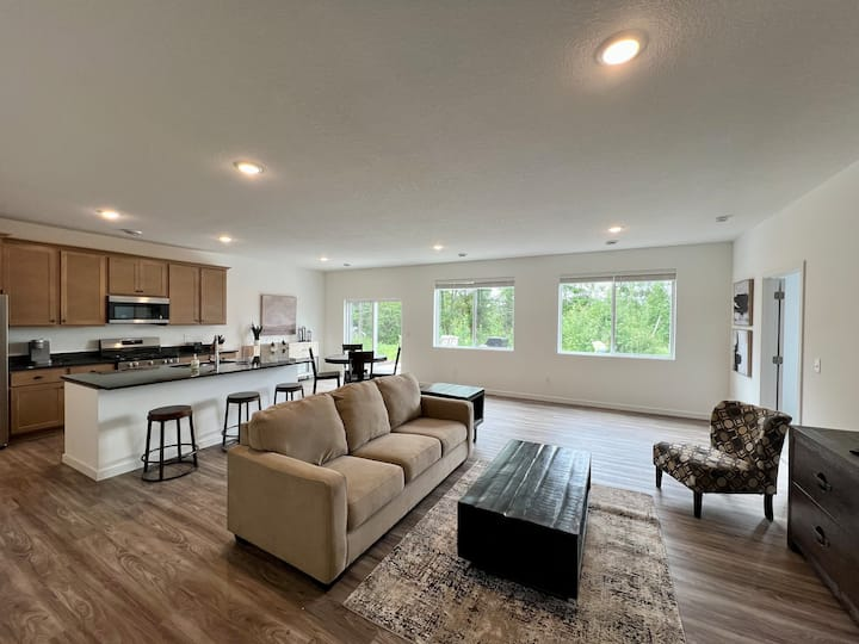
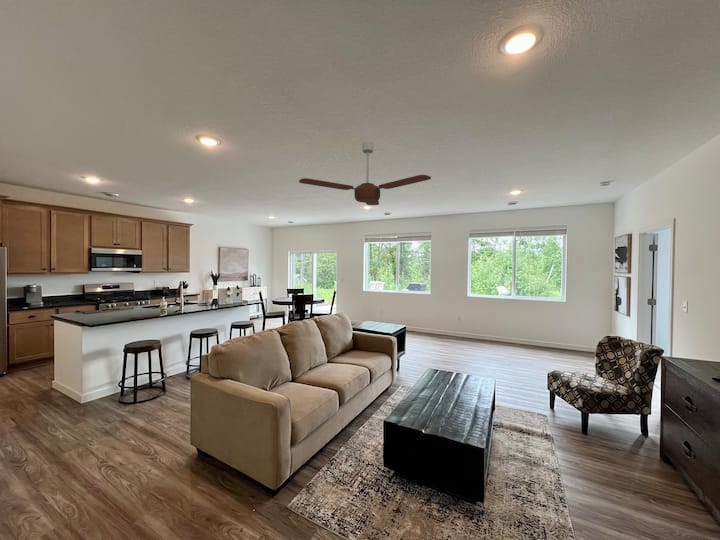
+ ceiling fan [298,141,432,206]
